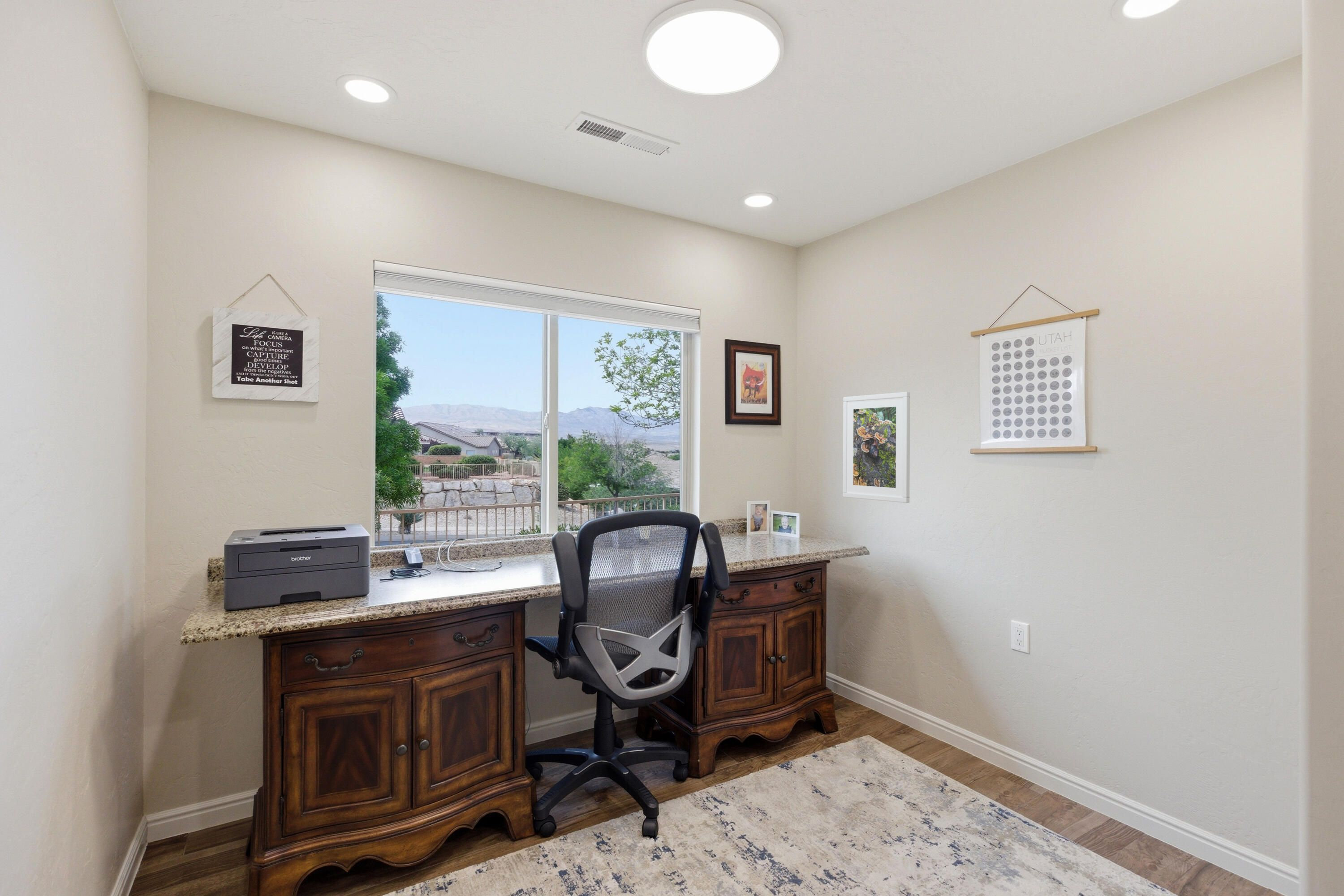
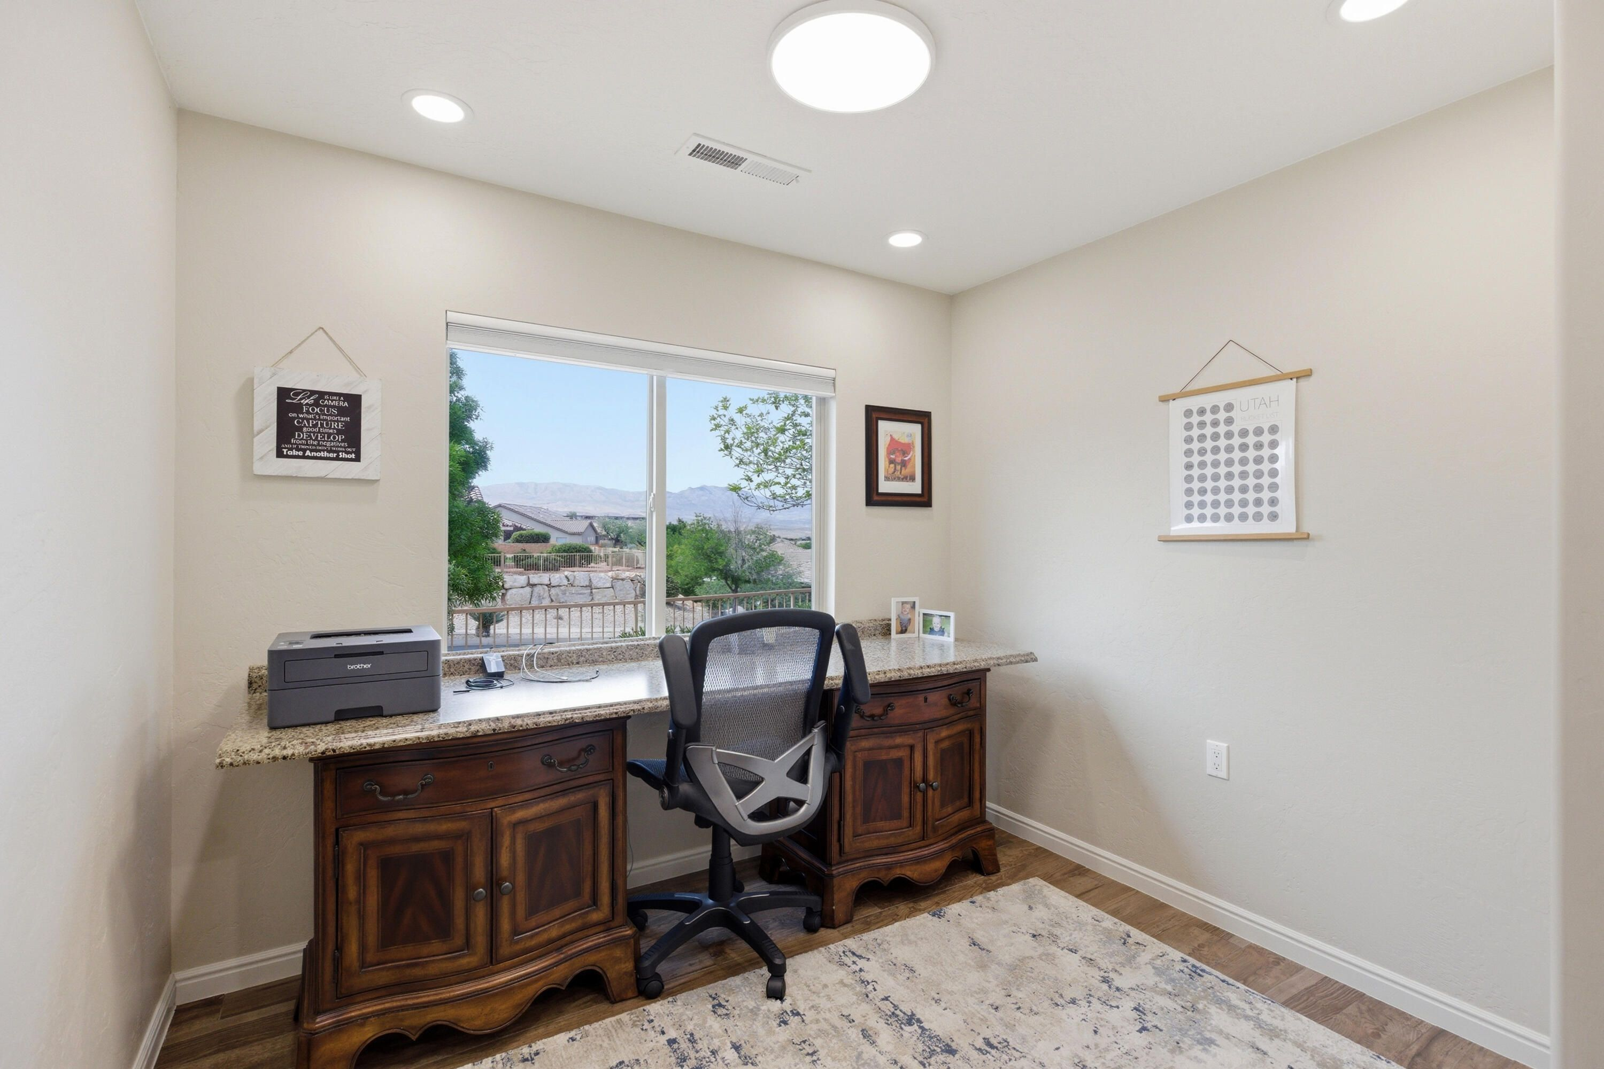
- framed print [842,391,910,503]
